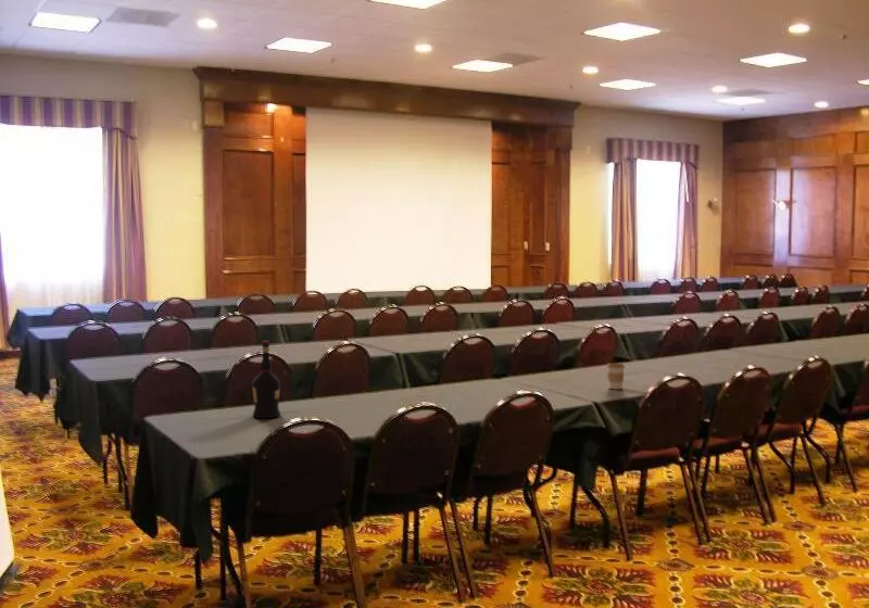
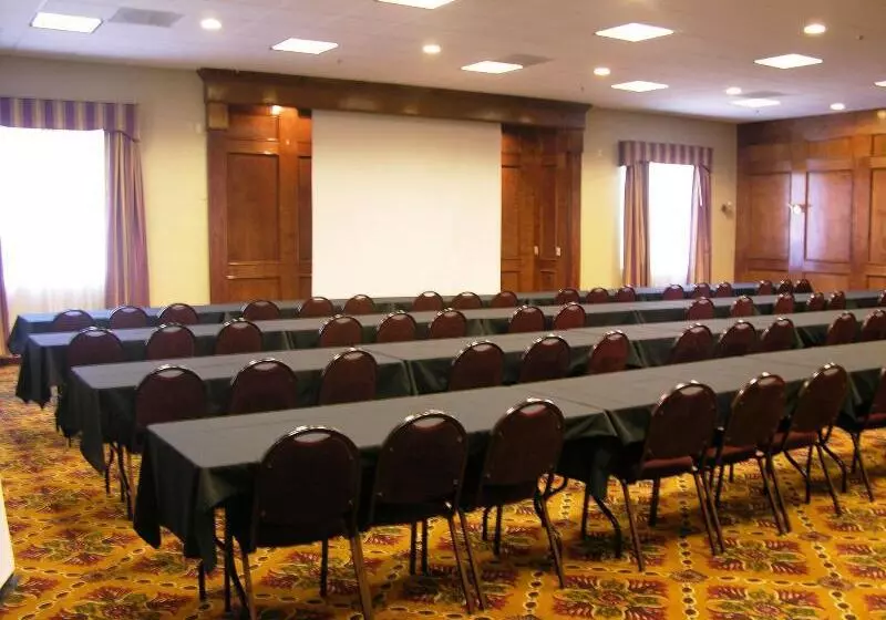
- coffee cup [605,362,626,390]
- liquor [251,340,281,419]
